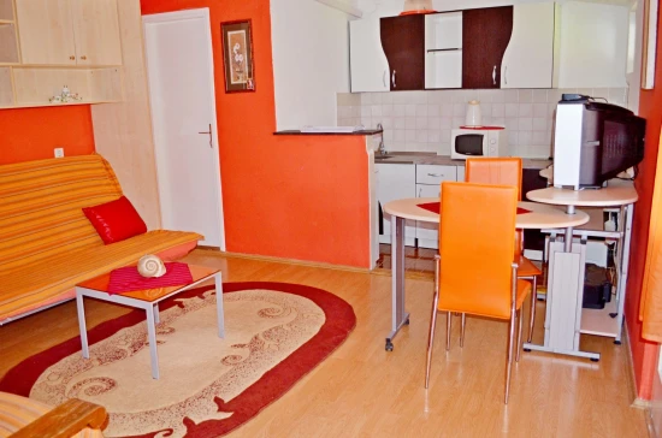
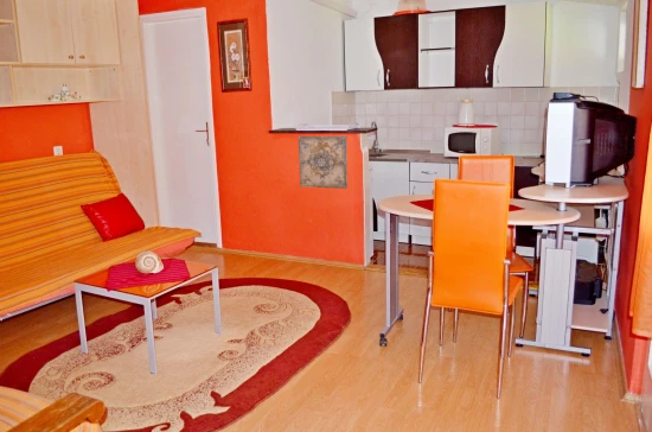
+ wall art [298,135,349,190]
